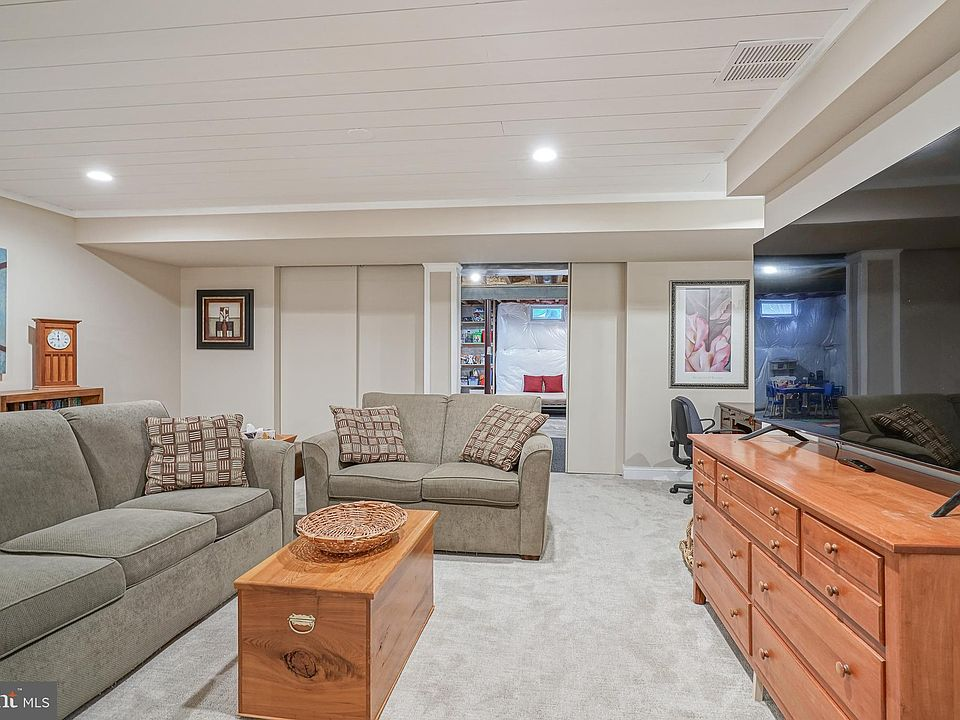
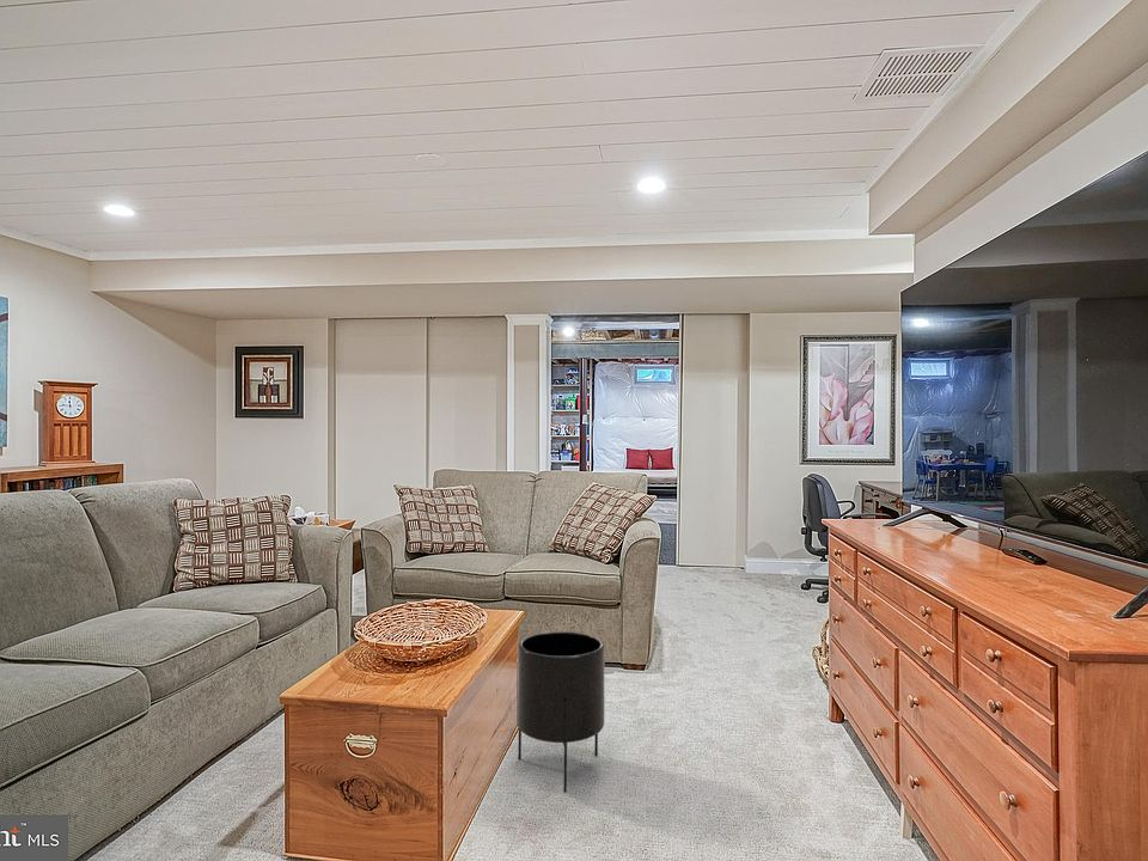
+ planter [515,630,606,793]
